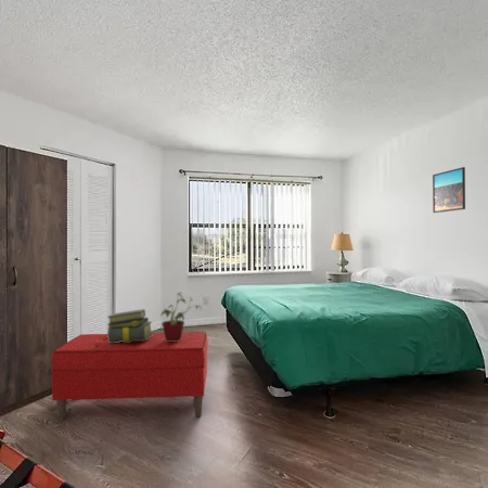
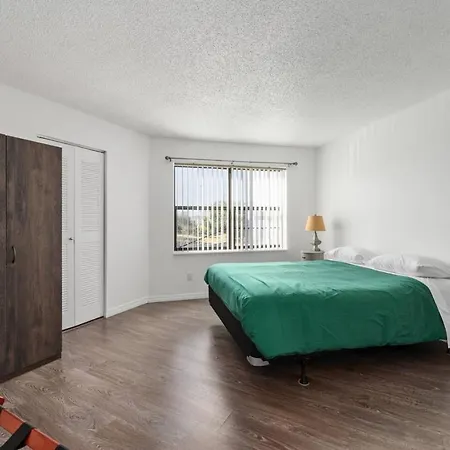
- stack of books [105,308,153,343]
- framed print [432,166,466,214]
- bench [51,331,208,422]
- potted plant [159,292,204,342]
